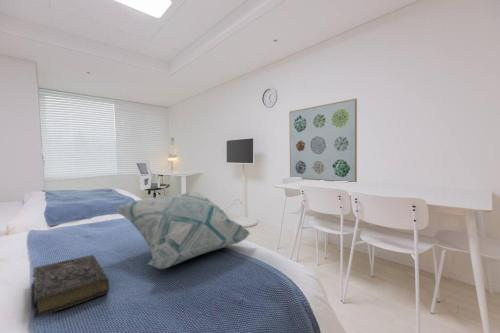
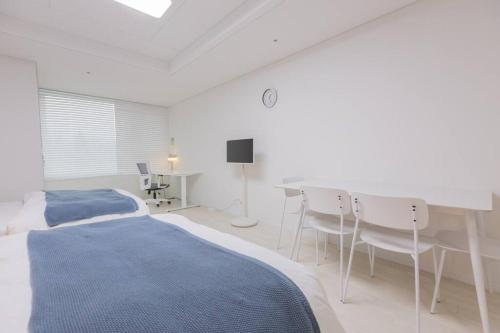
- decorative pillow [113,192,252,270]
- wall art [288,97,358,183]
- book [29,254,110,319]
